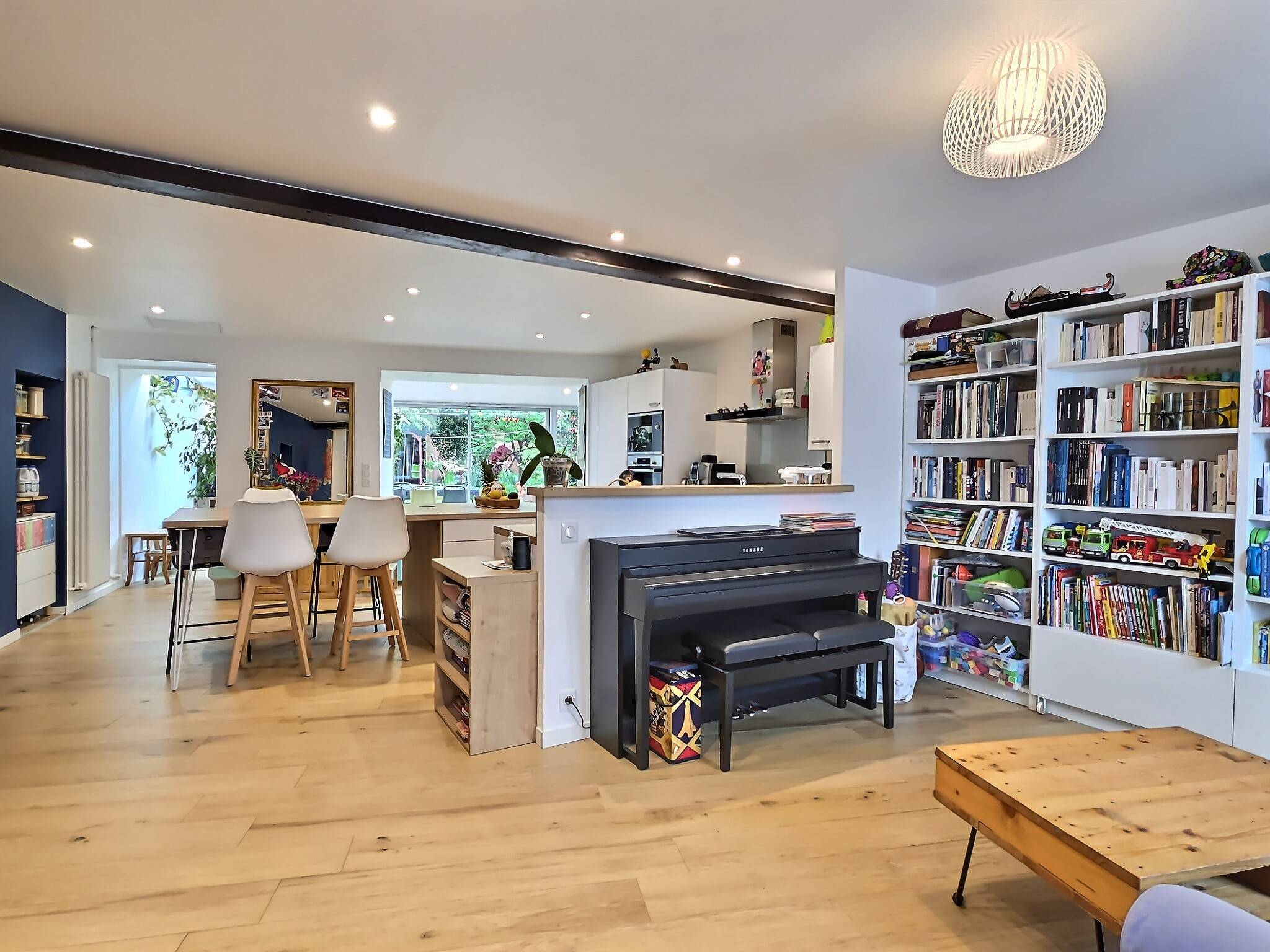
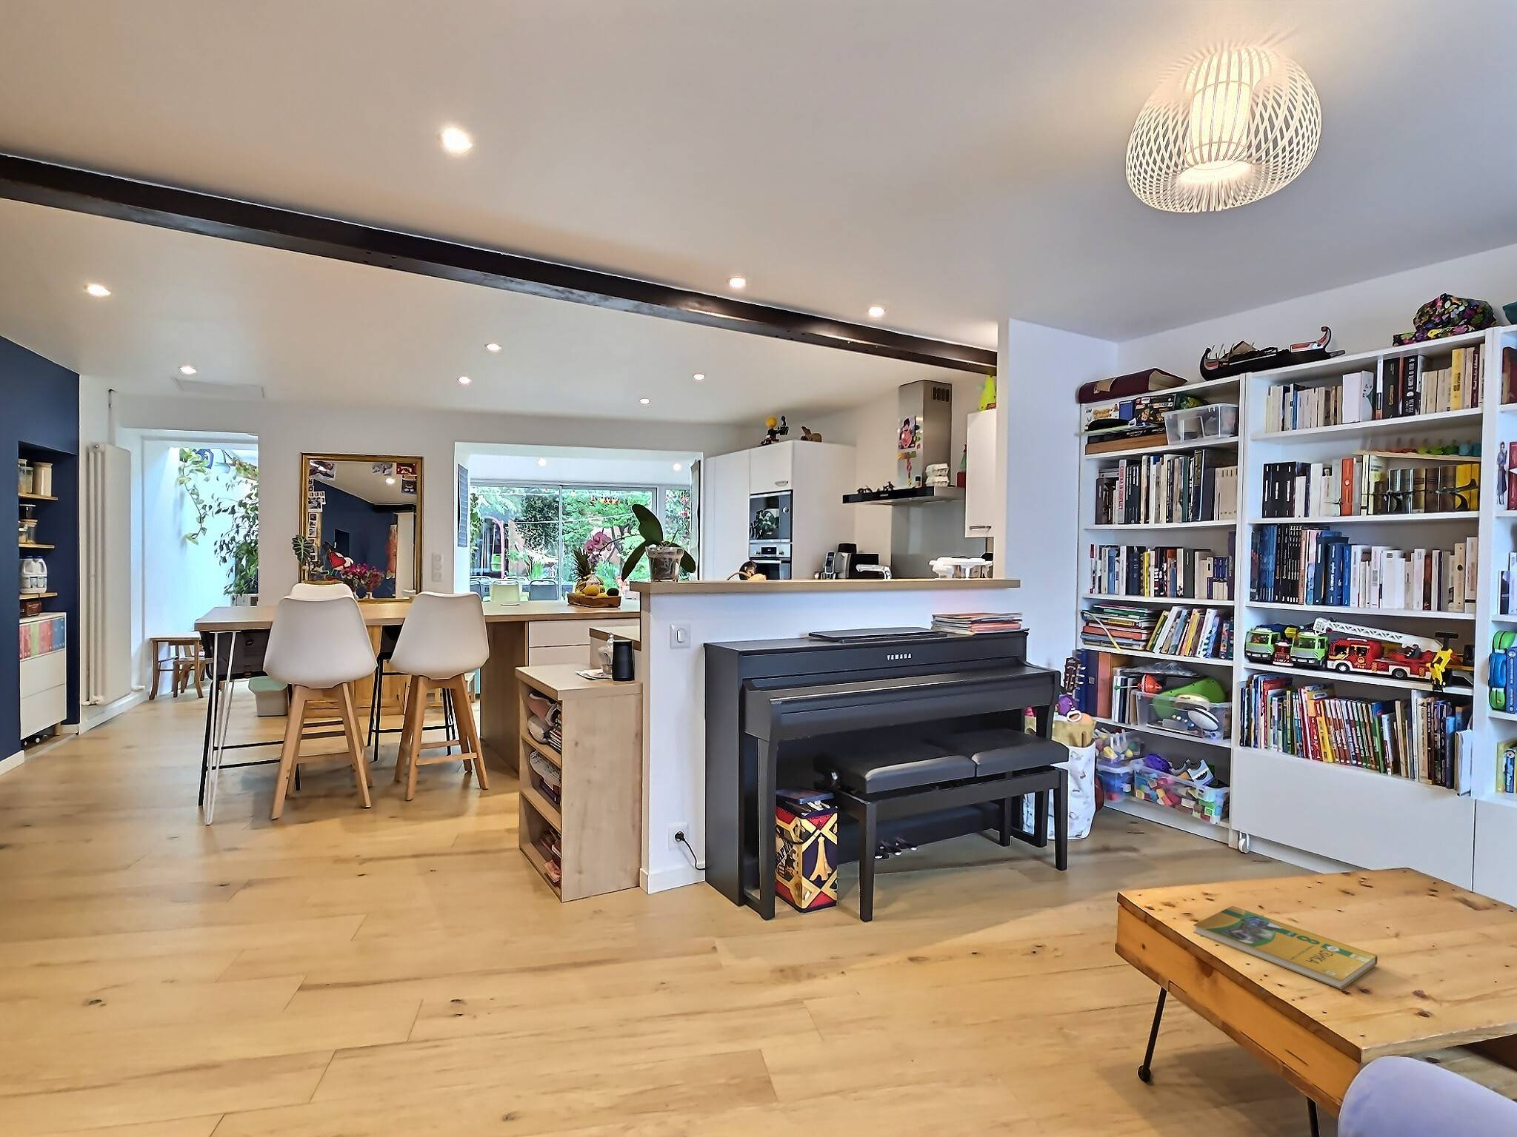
+ booklet [1192,905,1378,990]
